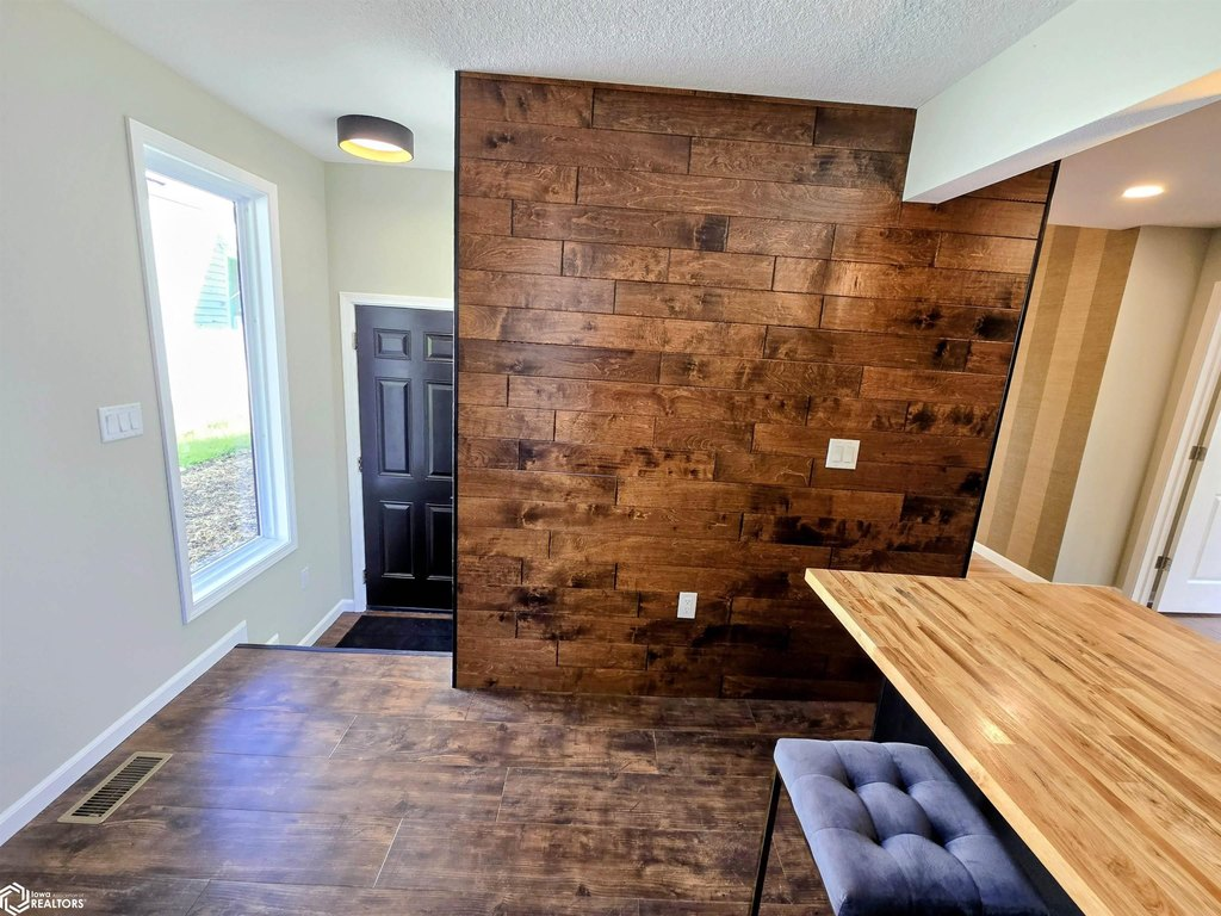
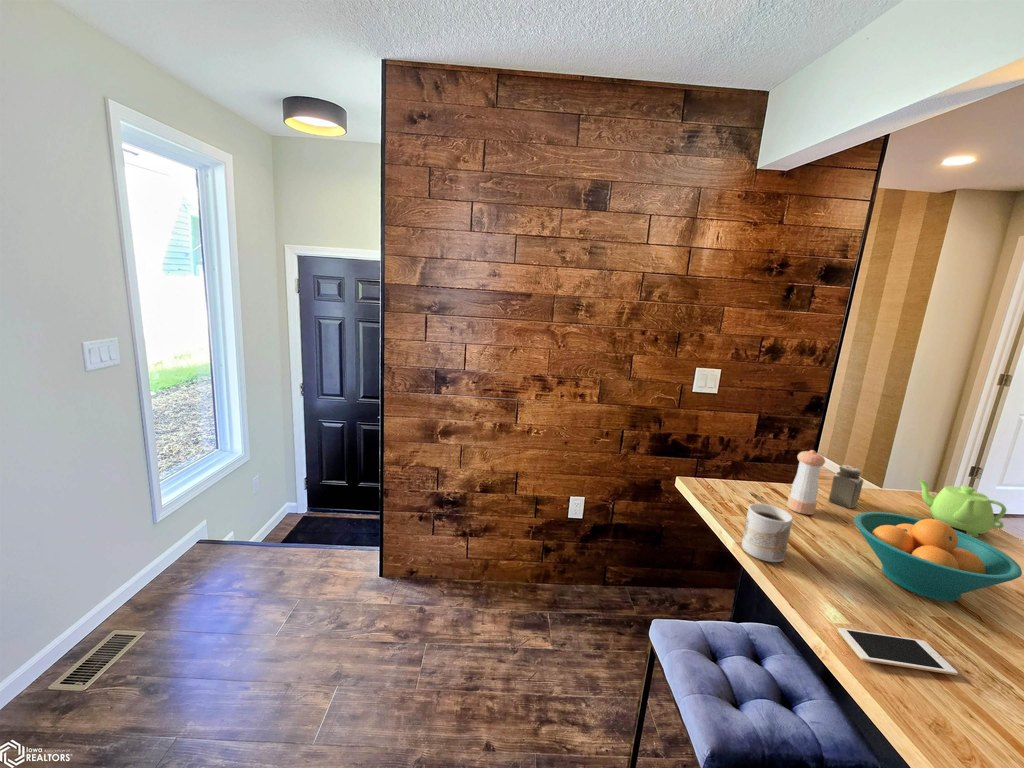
+ pepper shaker [786,449,826,516]
+ mug [741,502,794,563]
+ salt shaker [827,464,864,509]
+ teapot [914,477,1008,539]
+ fruit bowl [853,511,1023,602]
+ cell phone [837,627,959,676]
